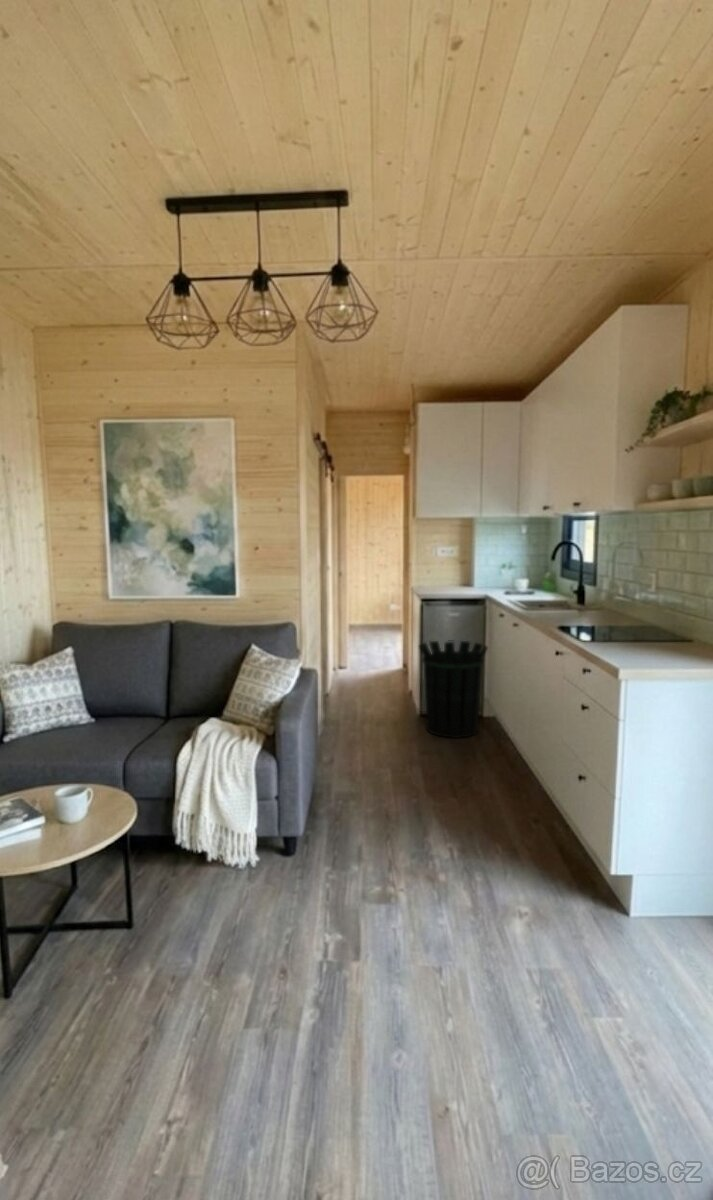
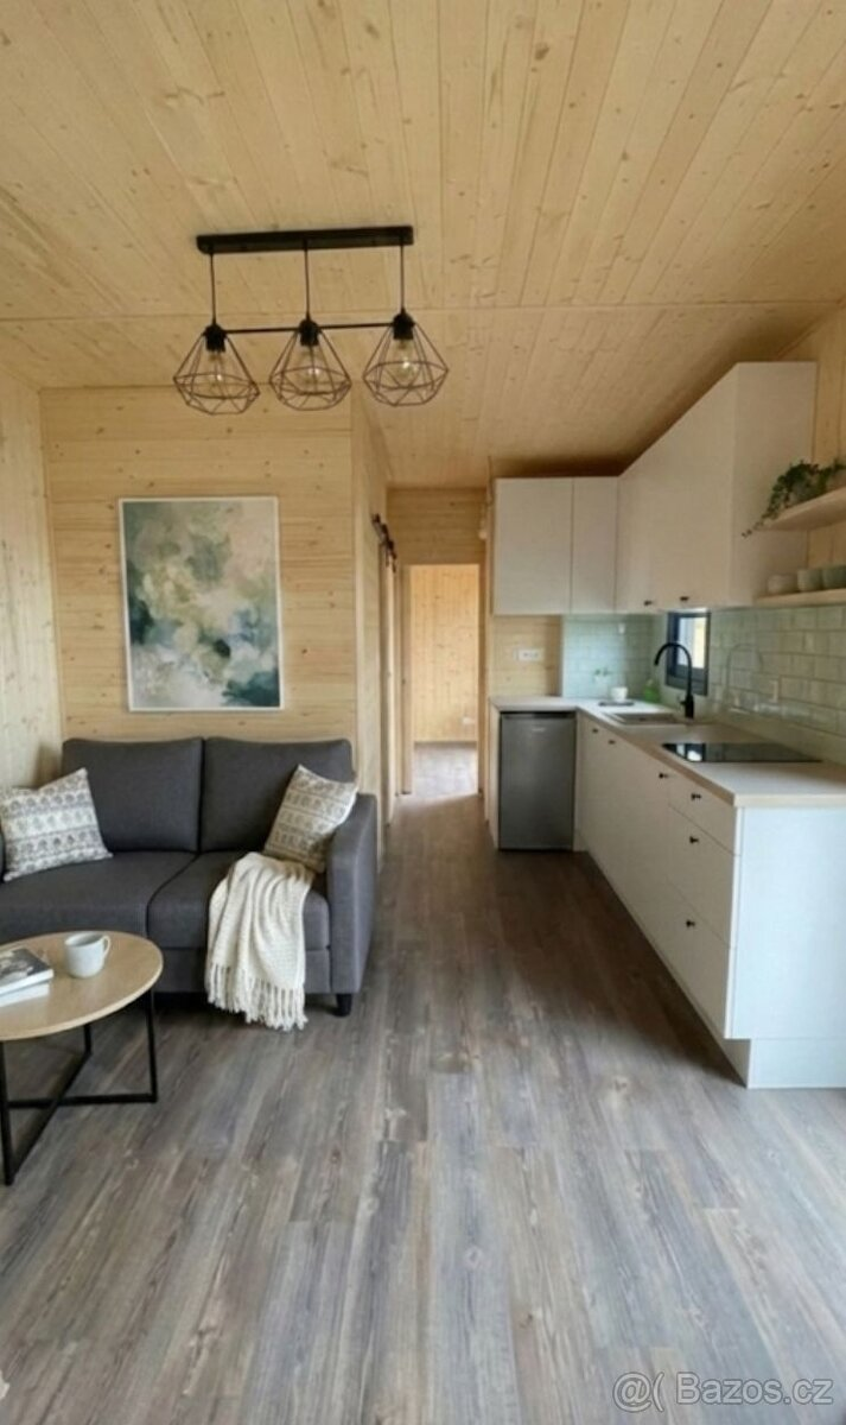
- waste bin [417,640,489,739]
